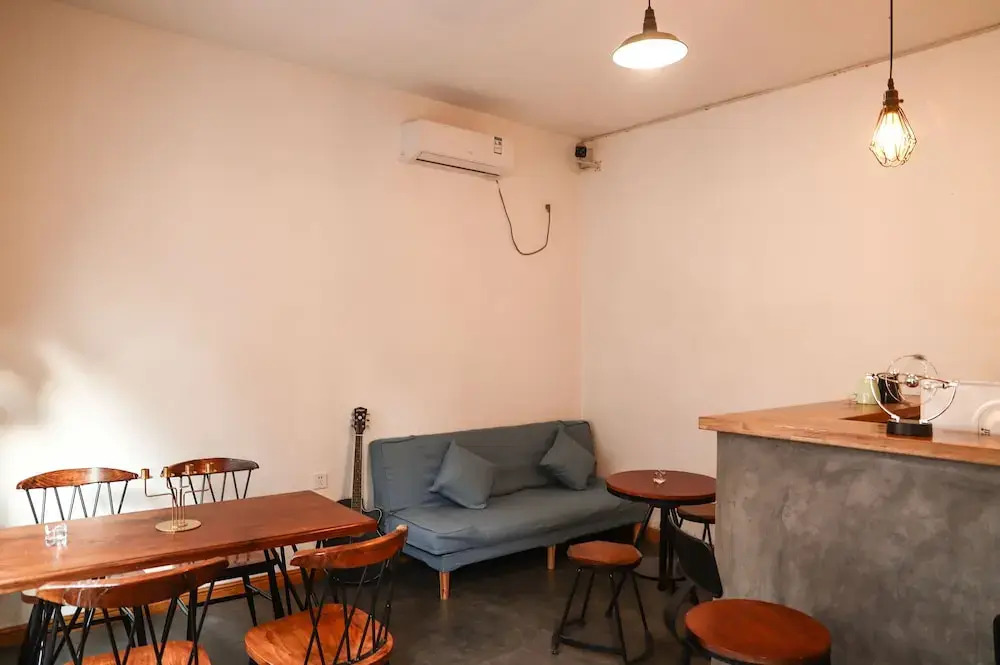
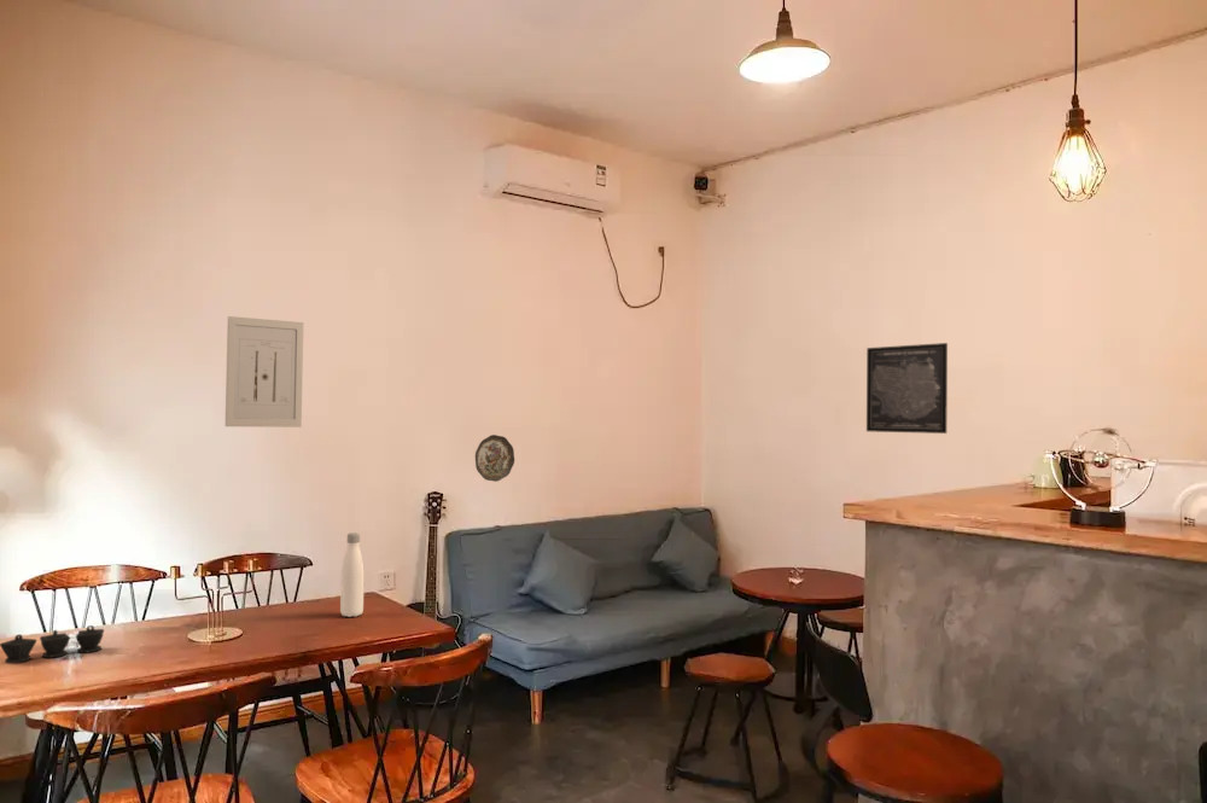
+ sugar bowl [0,624,105,664]
+ wall art [225,315,304,429]
+ wall art [865,342,949,435]
+ water bottle [339,531,365,618]
+ decorative plate [474,433,515,483]
